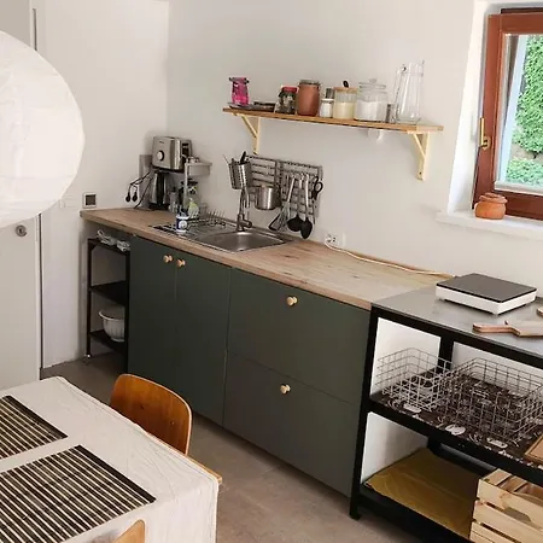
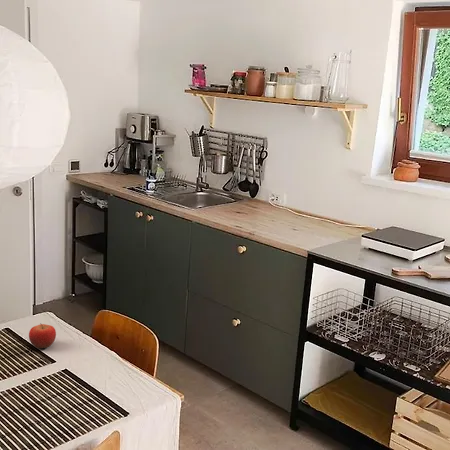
+ fruit [28,322,57,349]
